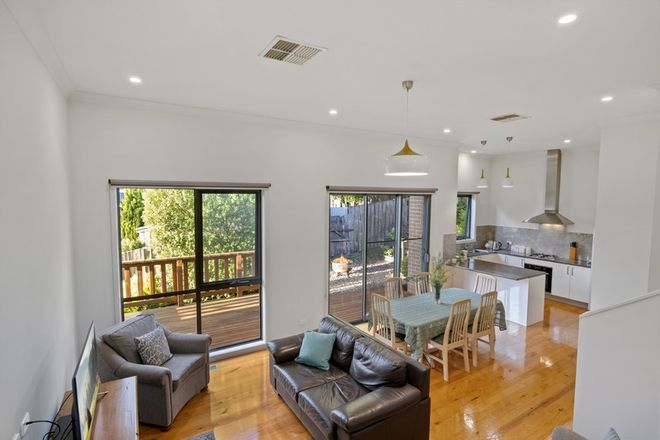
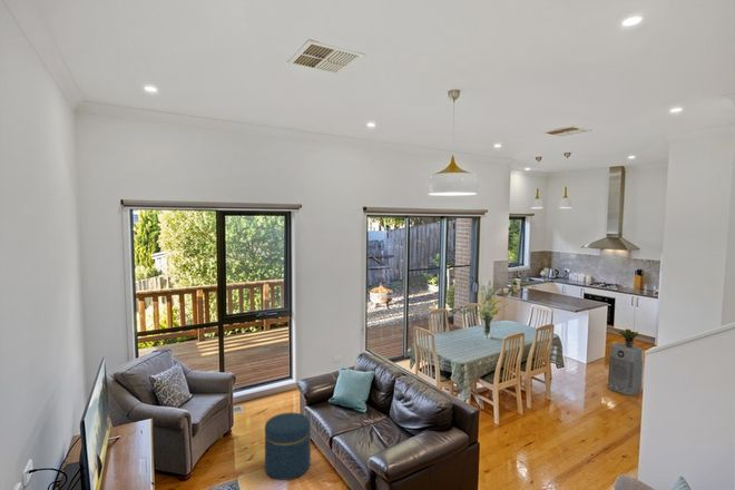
+ air purifier [606,342,644,396]
+ potted plant [617,327,640,347]
+ ottoman [264,412,312,481]
